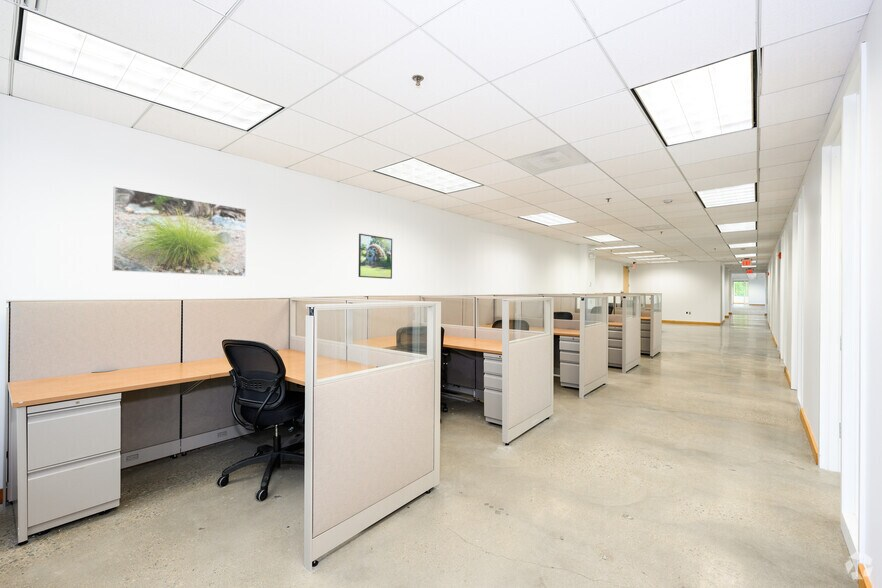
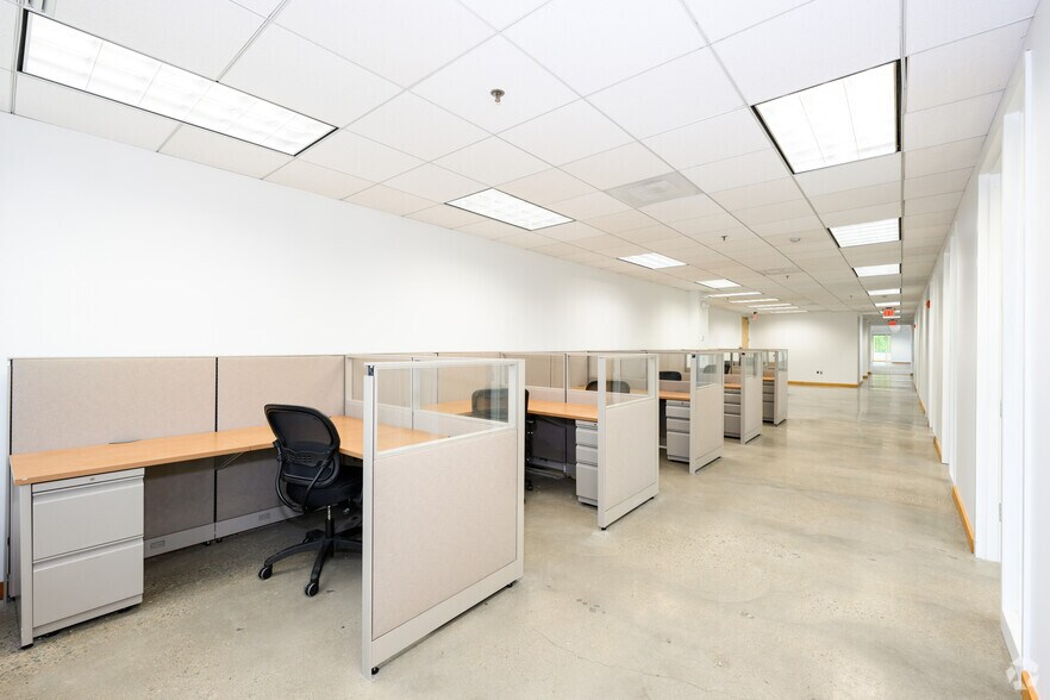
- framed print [358,233,393,280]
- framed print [112,186,247,277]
